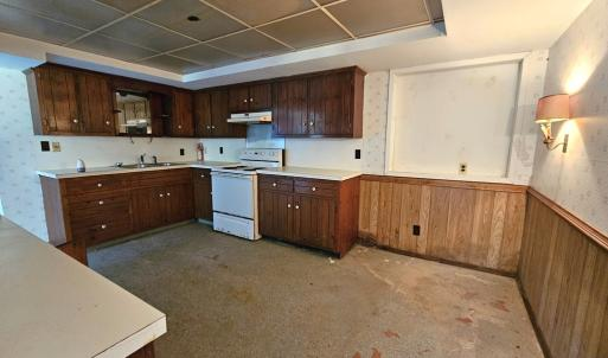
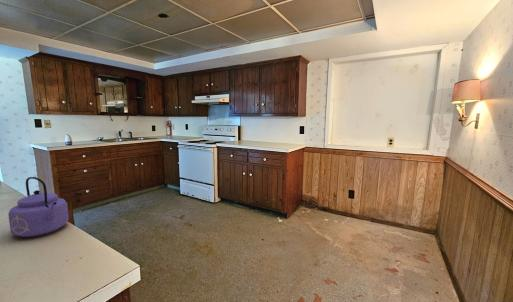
+ kettle [7,176,70,238]
